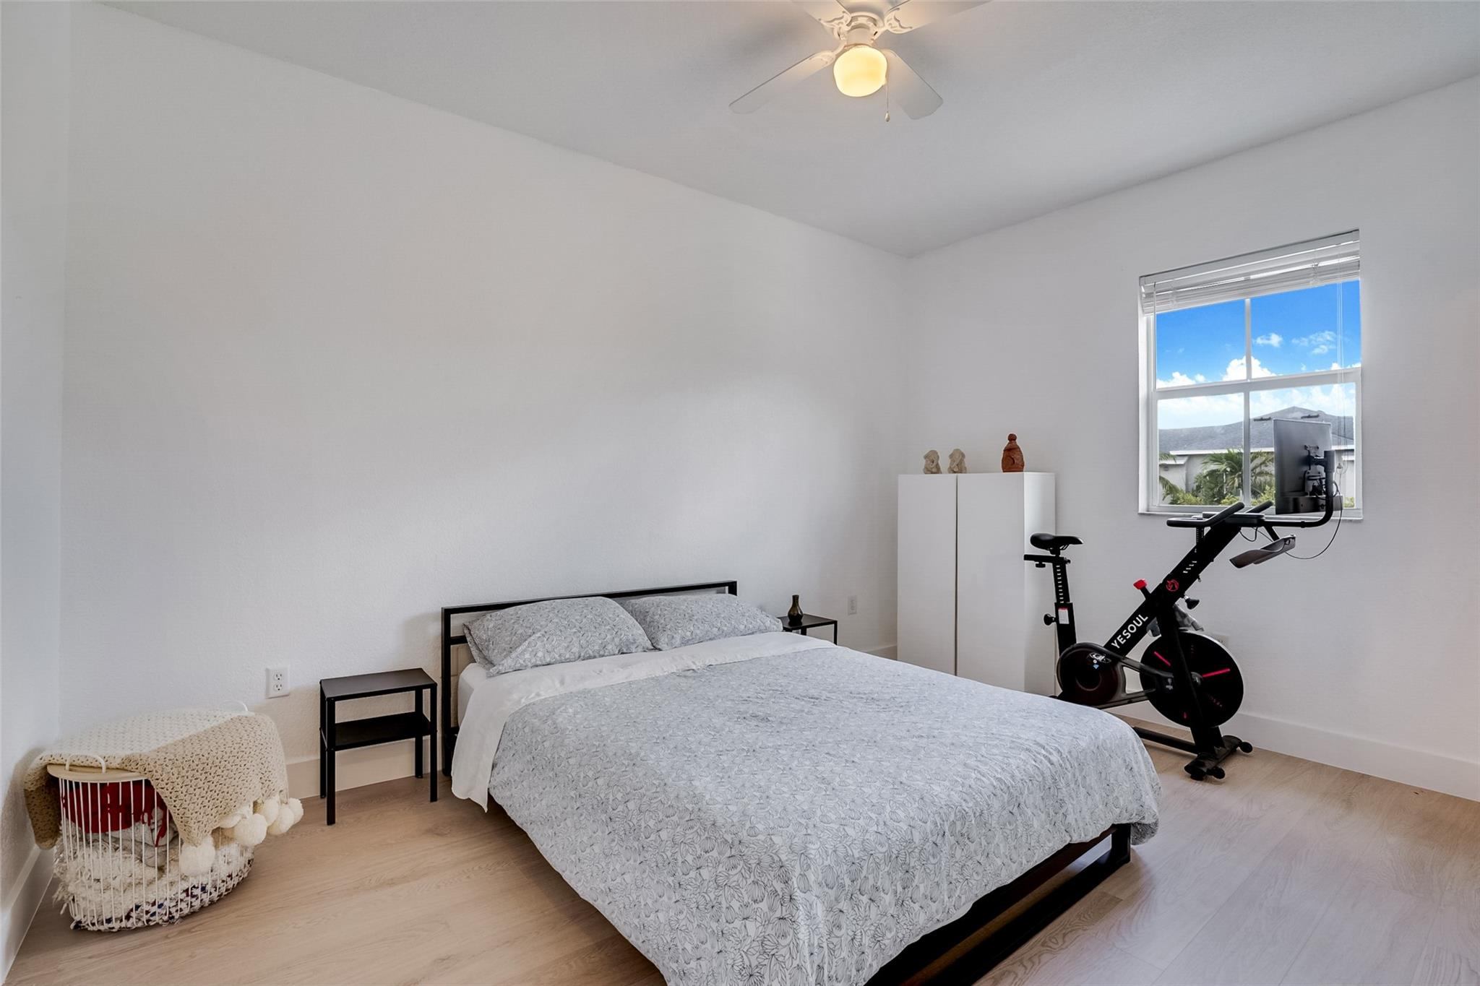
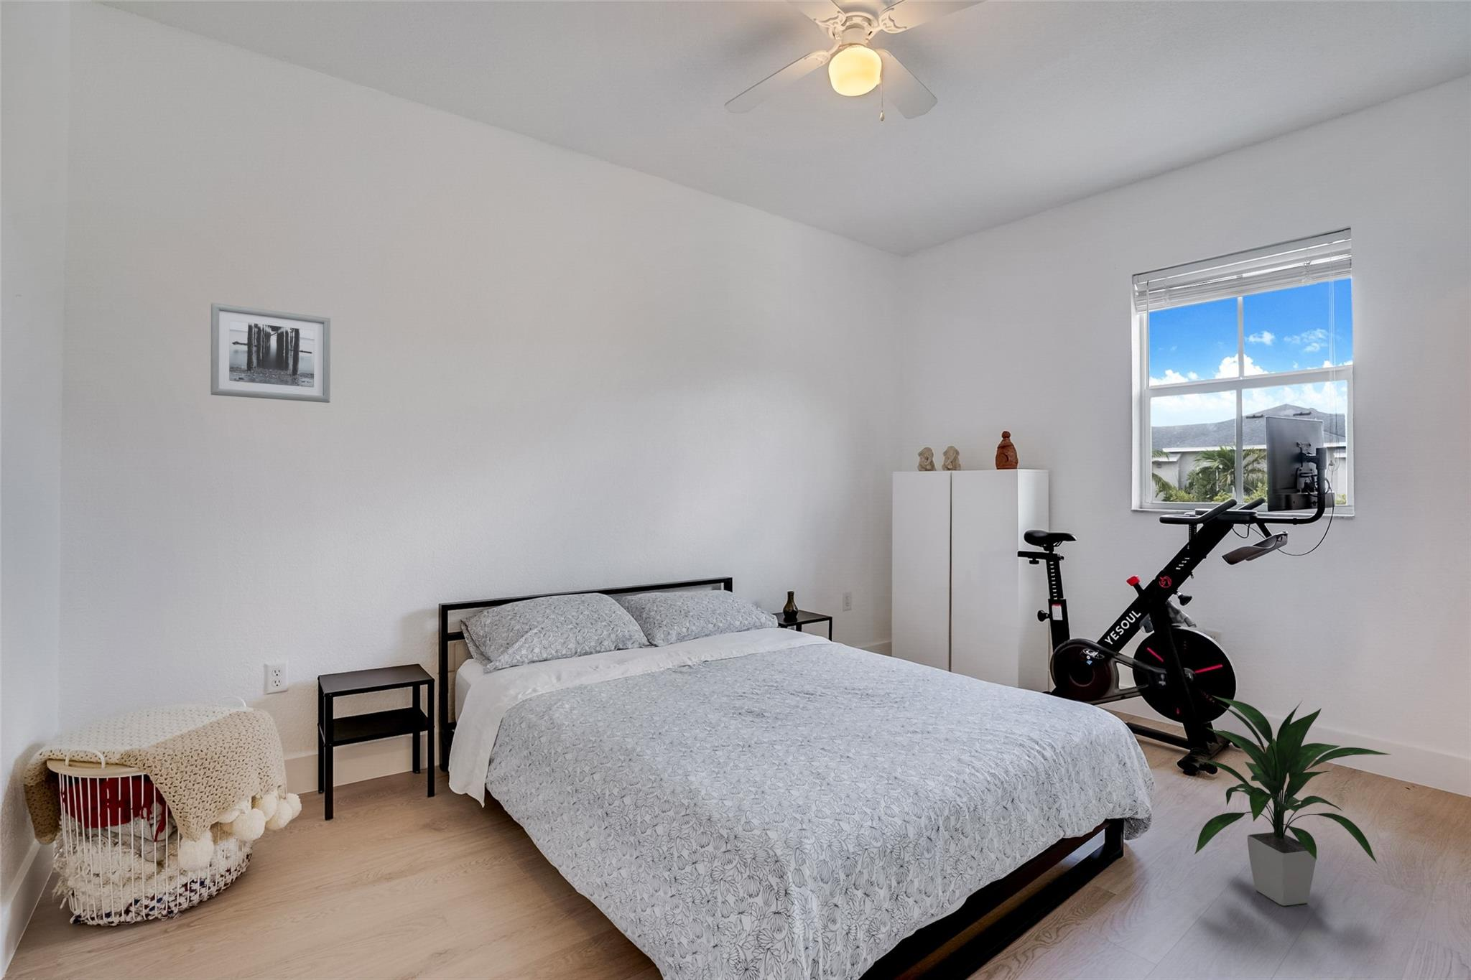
+ wall art [210,302,331,404]
+ indoor plant [1193,695,1392,907]
